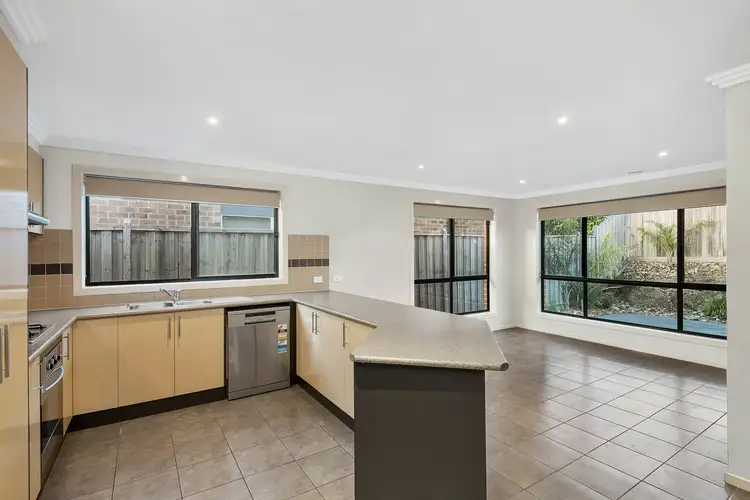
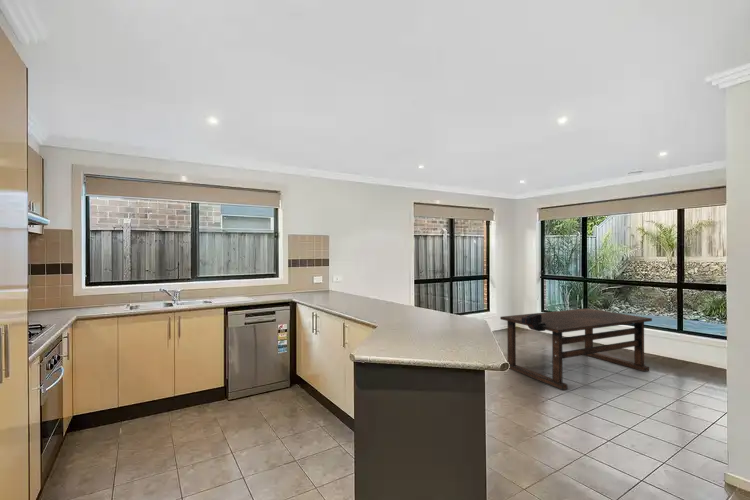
+ dining table [499,307,653,391]
